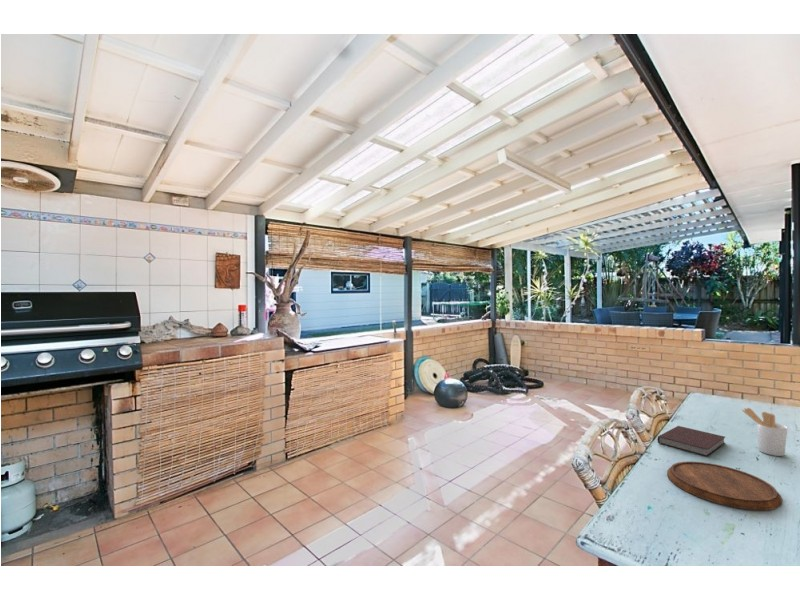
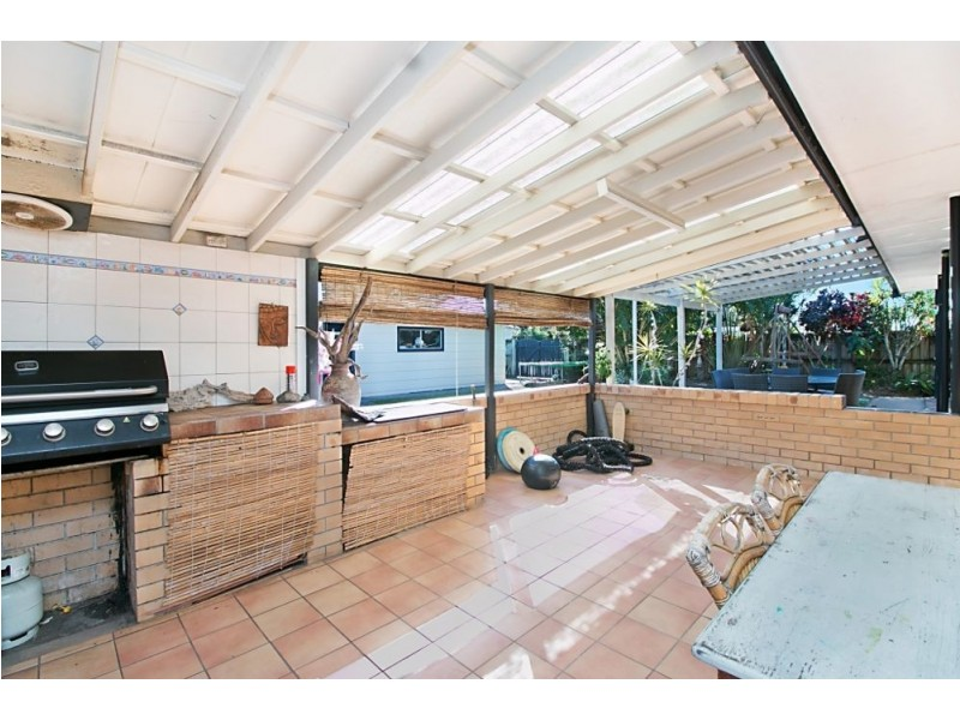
- cutting board [666,460,783,511]
- utensil holder [741,407,788,457]
- notebook [657,425,726,457]
